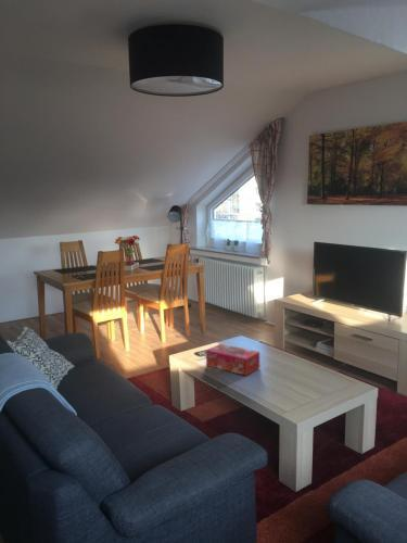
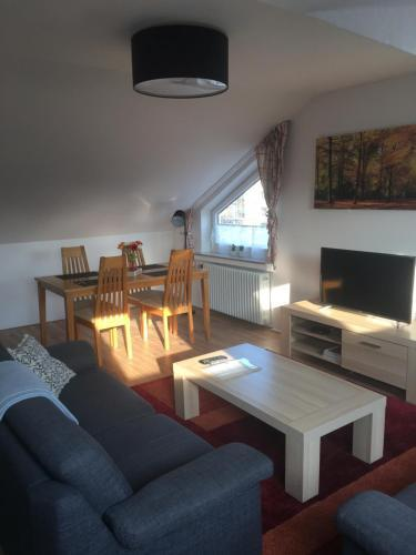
- tissue box [205,343,260,377]
